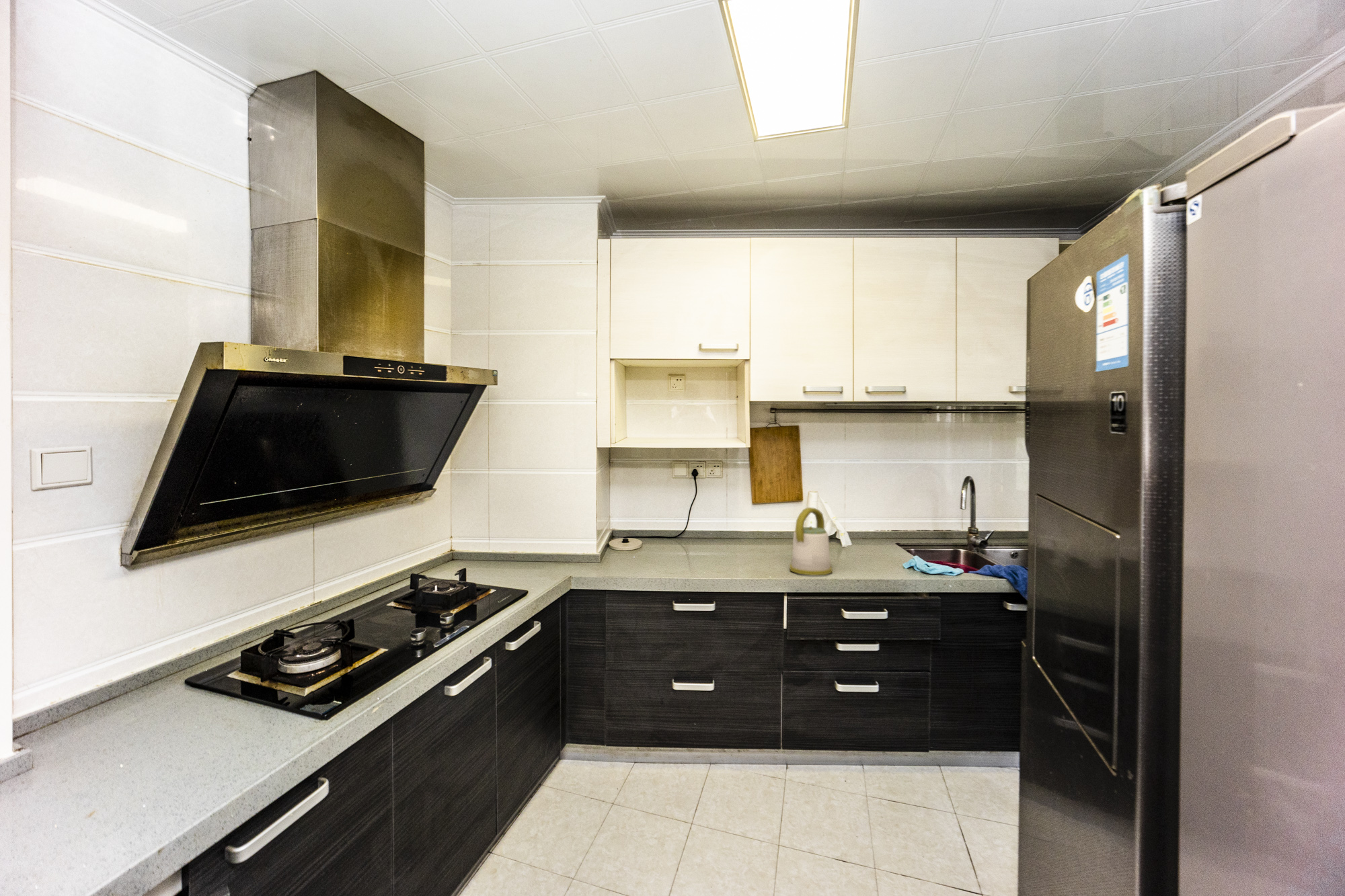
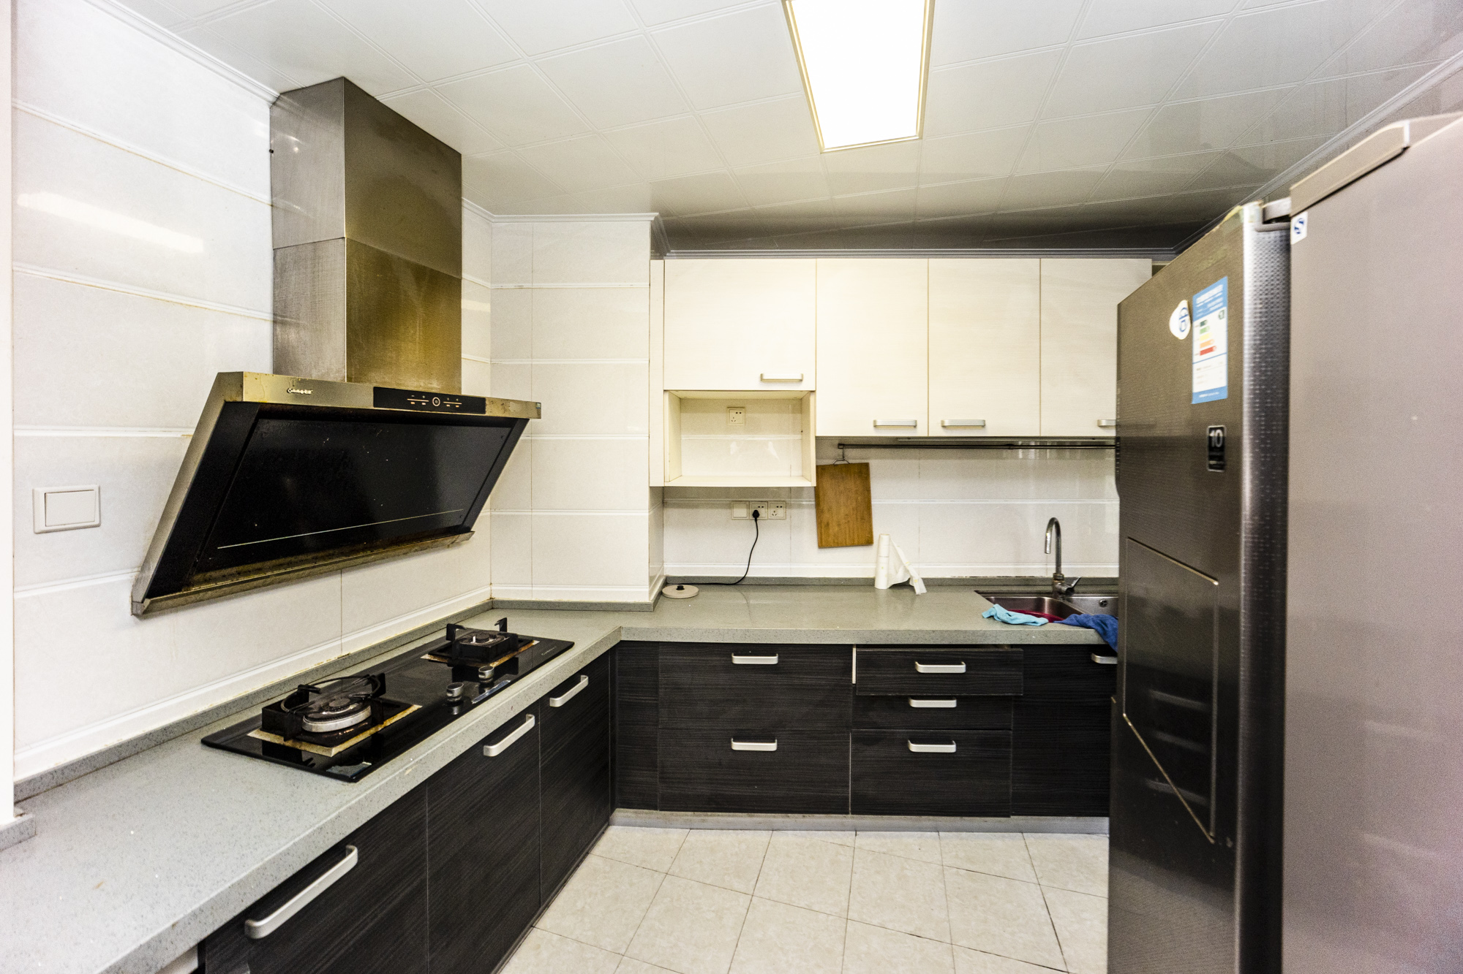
- kettle [789,507,833,576]
